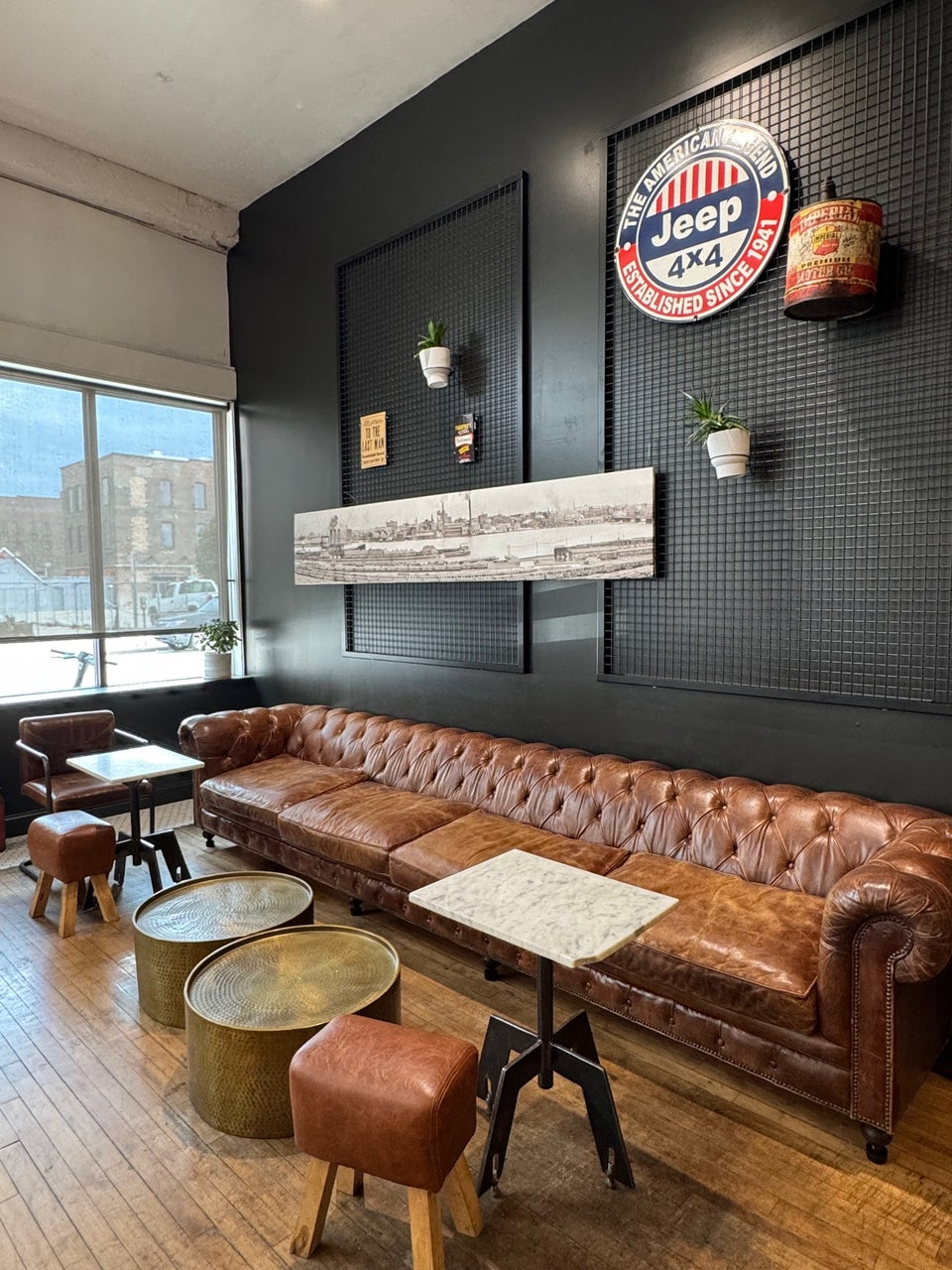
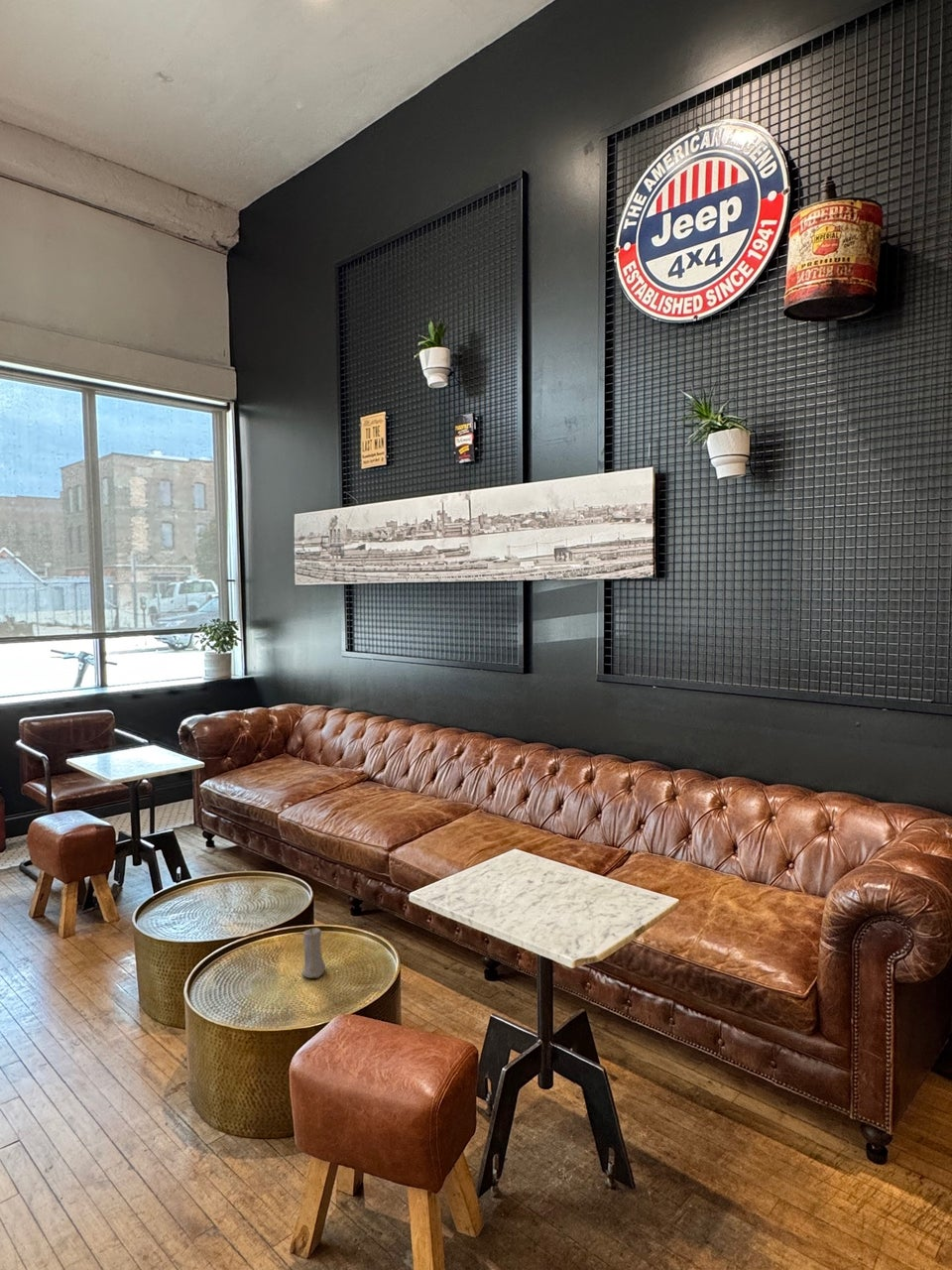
+ candle [300,926,326,979]
